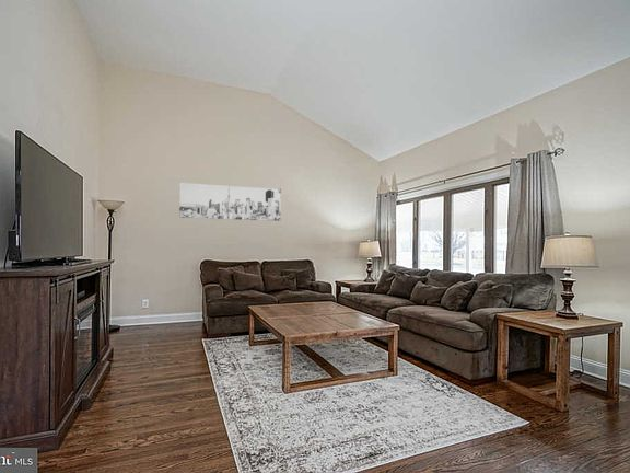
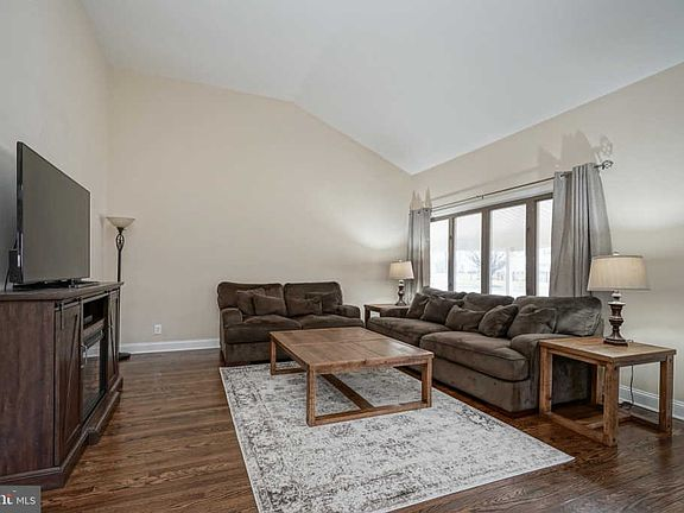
- wall art [178,182,282,222]
